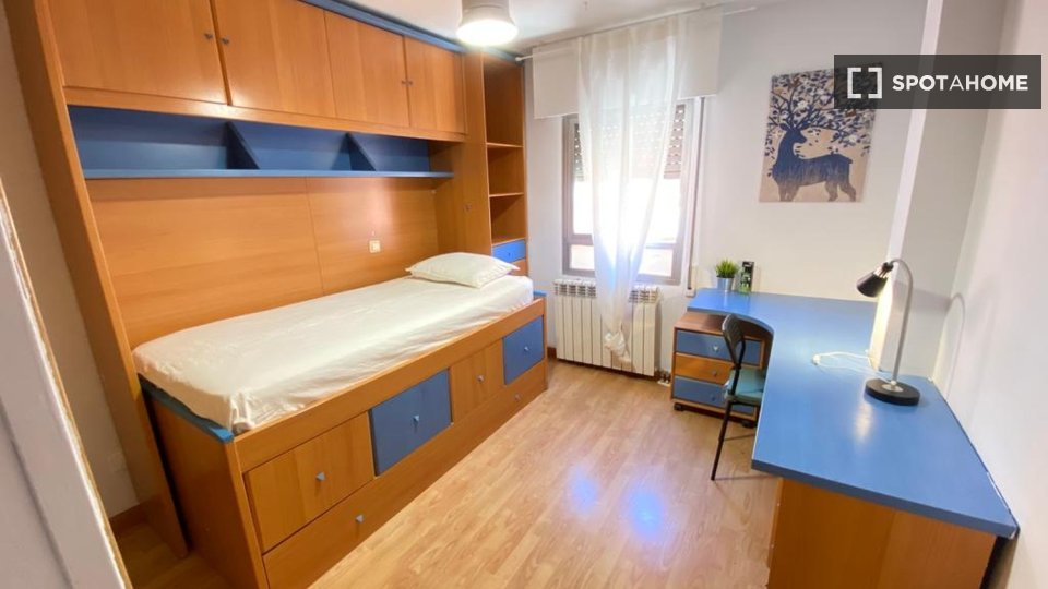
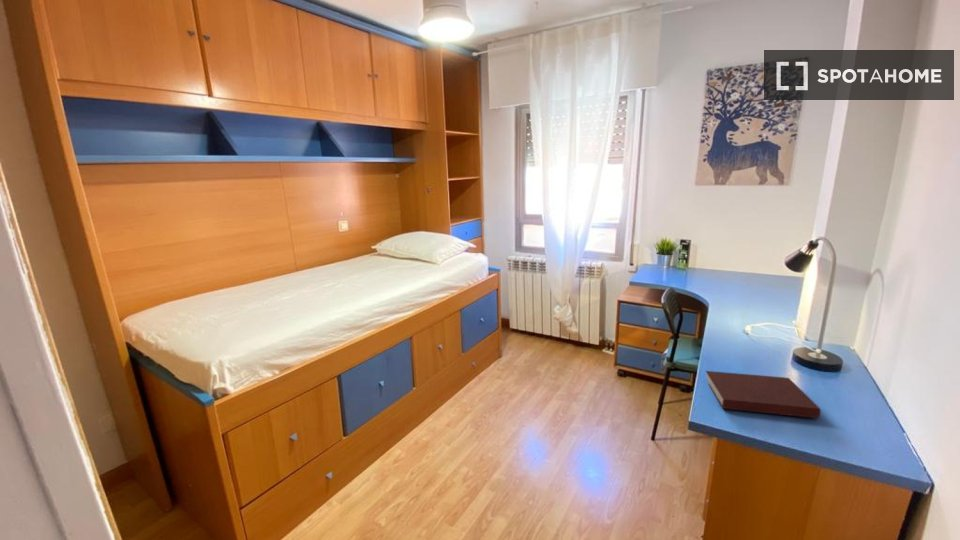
+ notebook [705,370,822,419]
